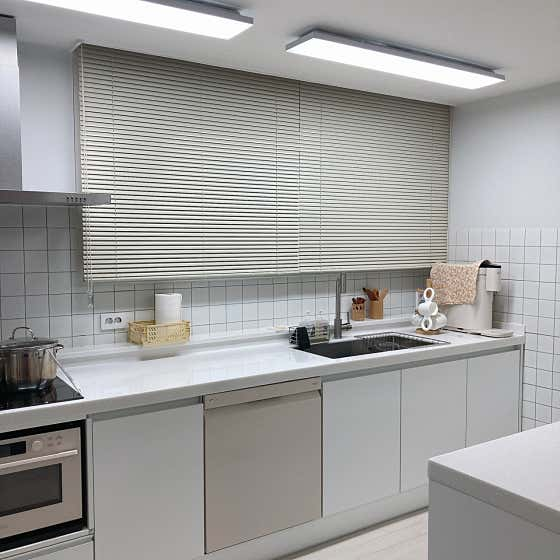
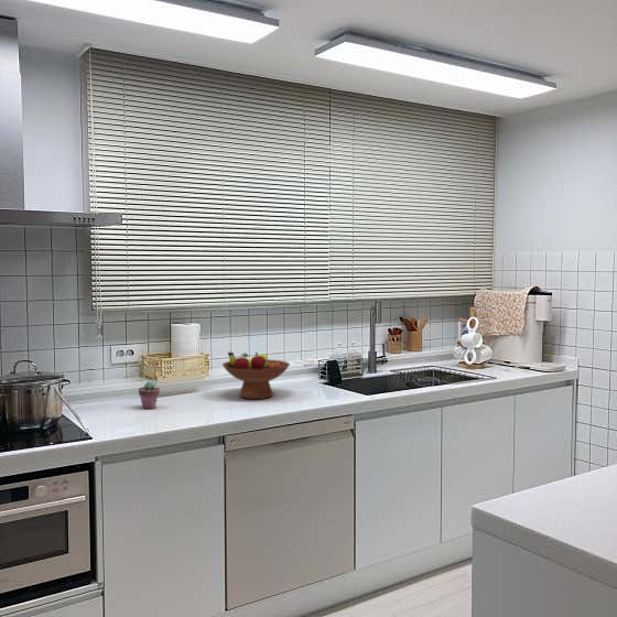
+ fruit bowl [221,350,291,400]
+ potted succulent [138,380,161,410]
